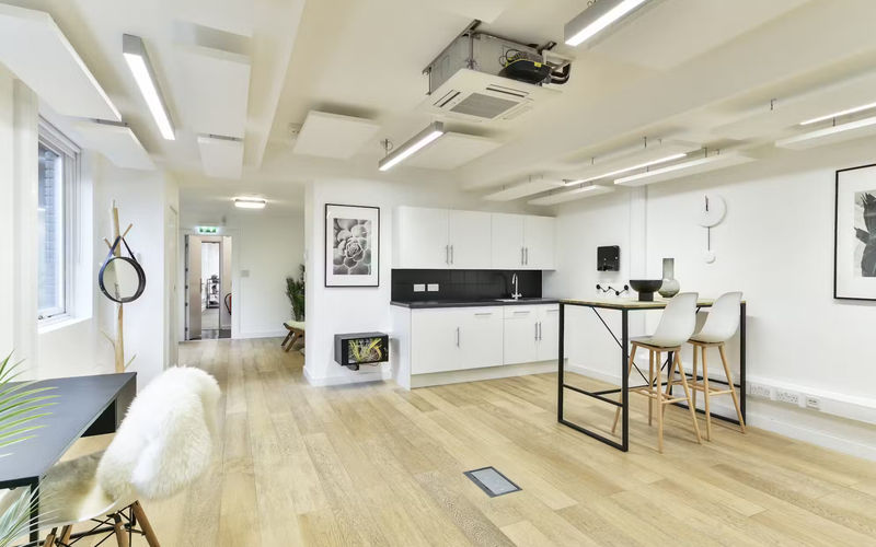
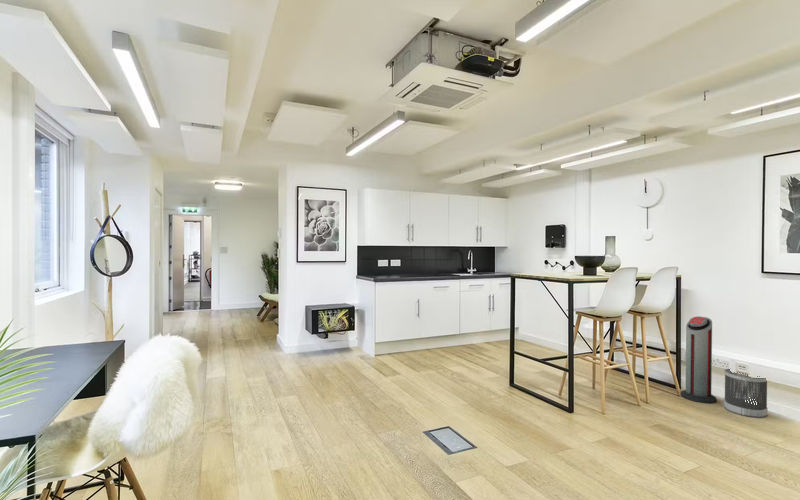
+ air purifier [680,315,718,404]
+ wastebasket [723,368,769,419]
